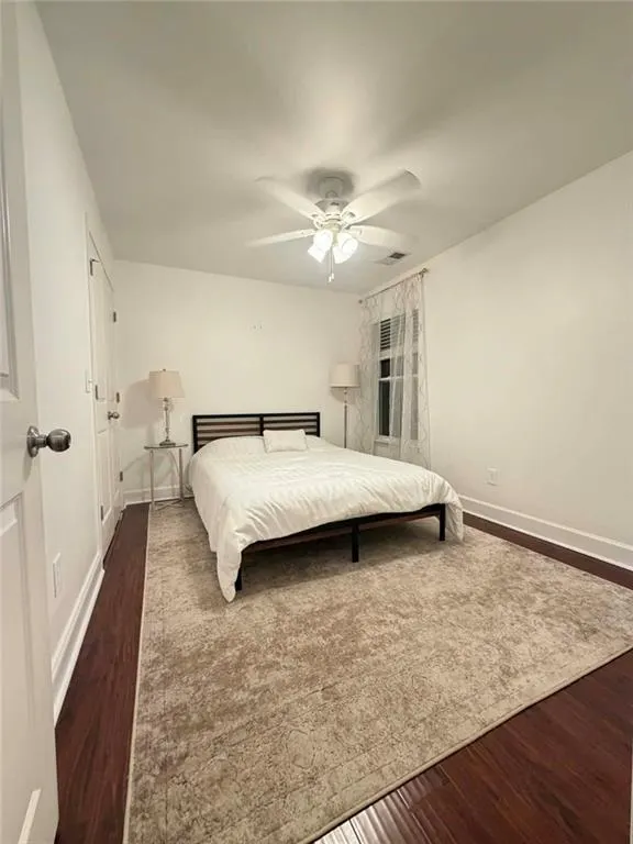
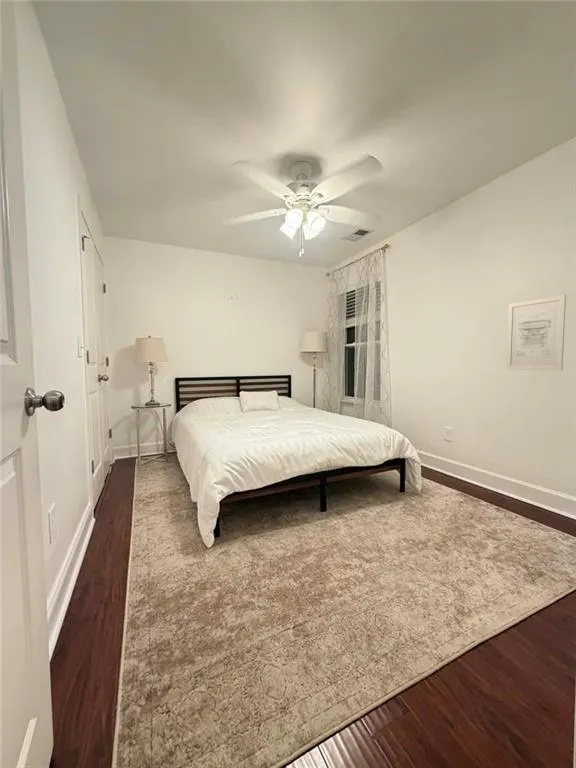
+ wall art [505,294,567,371]
